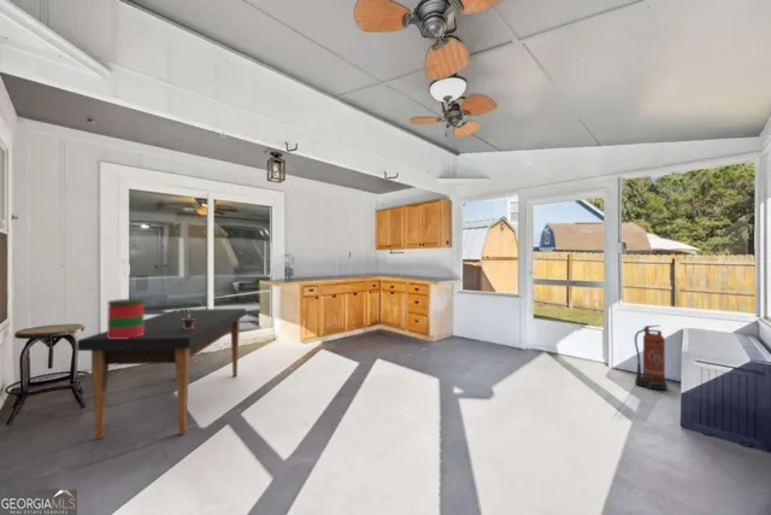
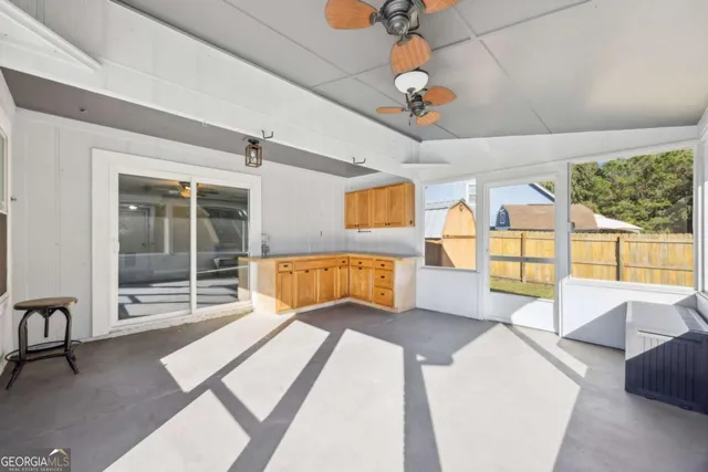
- decorative container [106,298,145,339]
- dining table [76,308,247,440]
- potted plant [170,299,205,330]
- fire extinguisher [634,324,669,392]
